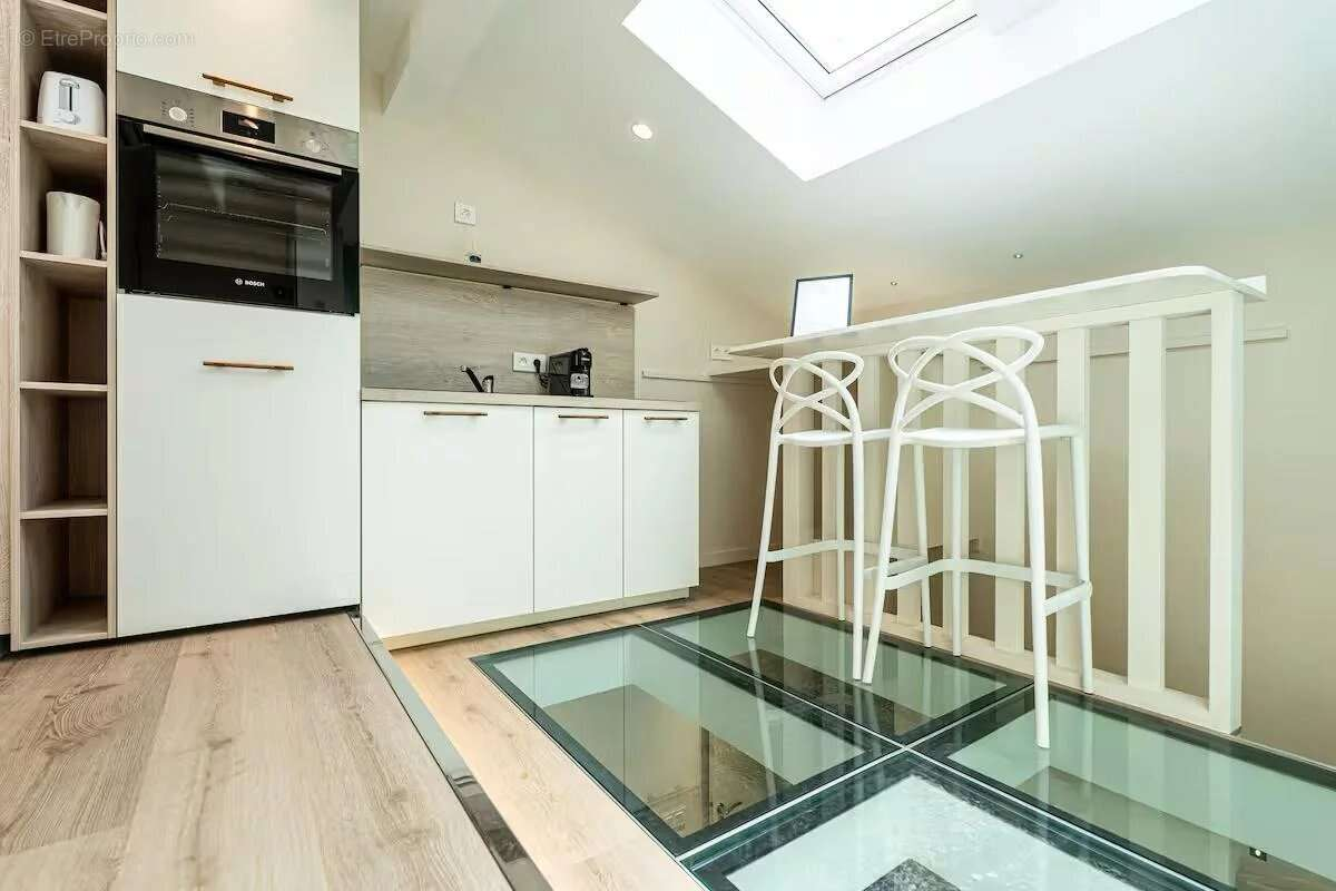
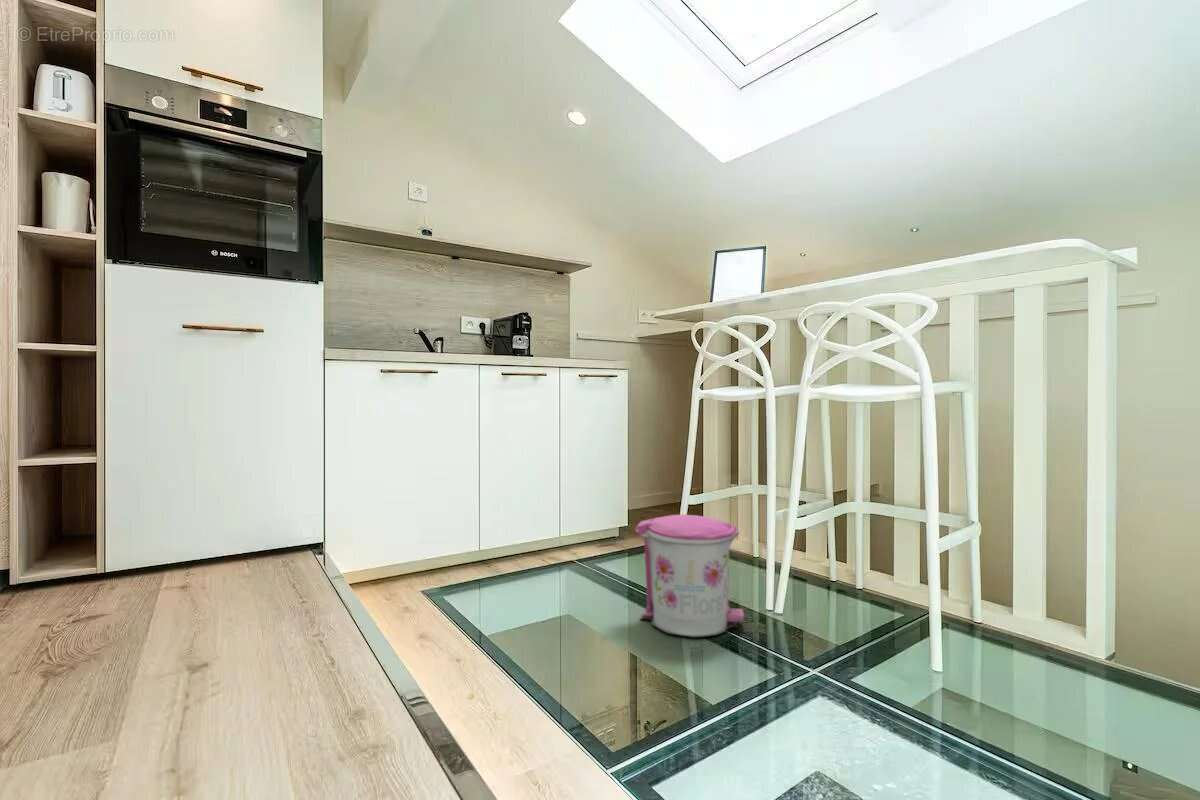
+ trash can [634,514,745,638]
